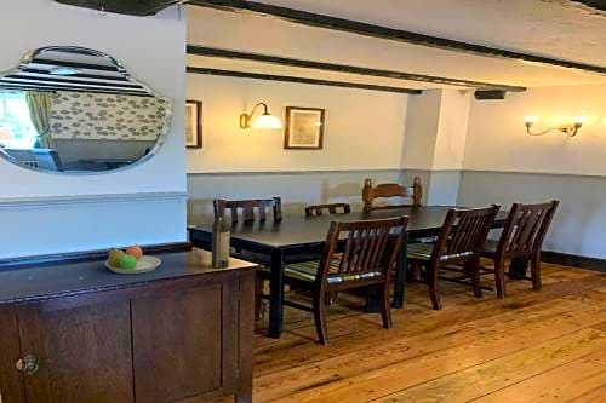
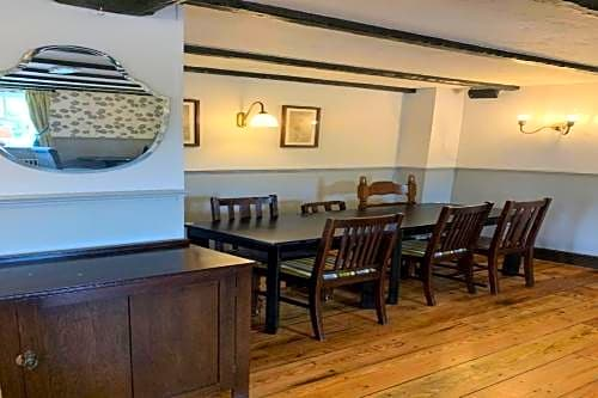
- fruit bowl [104,243,162,275]
- wine bottle [210,197,231,270]
